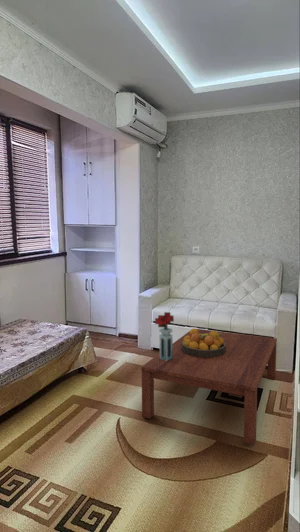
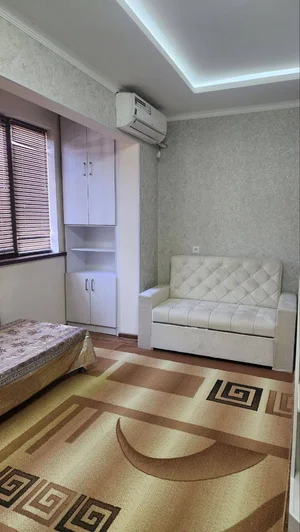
- potted flower [154,311,175,361]
- fruit bowl [181,327,226,357]
- coffee table [140,328,278,446]
